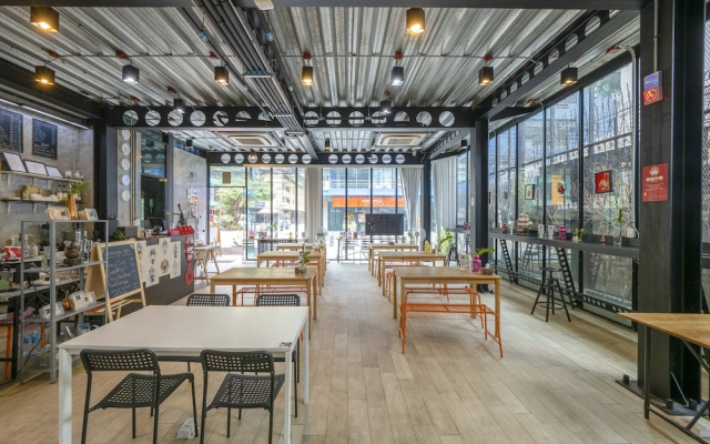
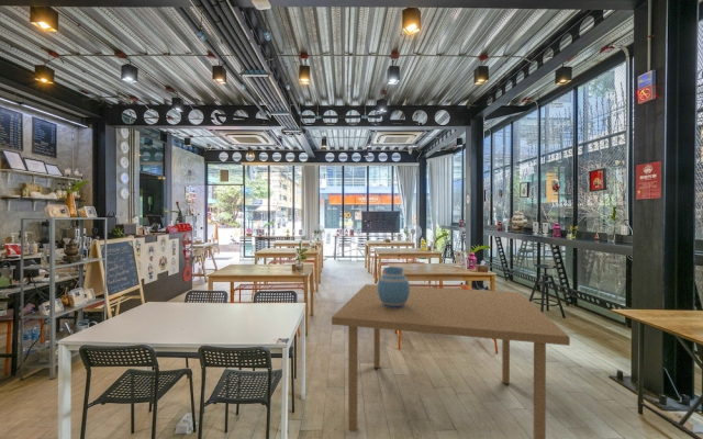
+ dining table [331,283,571,439]
+ vase [377,266,411,308]
